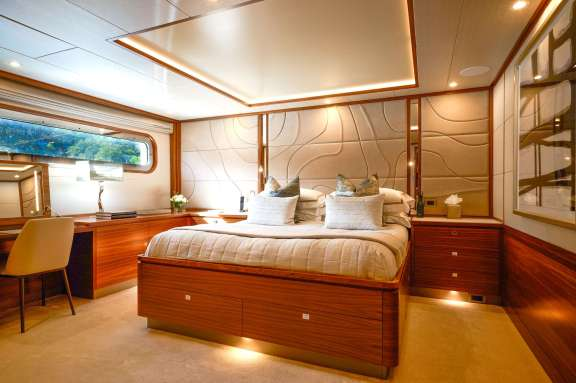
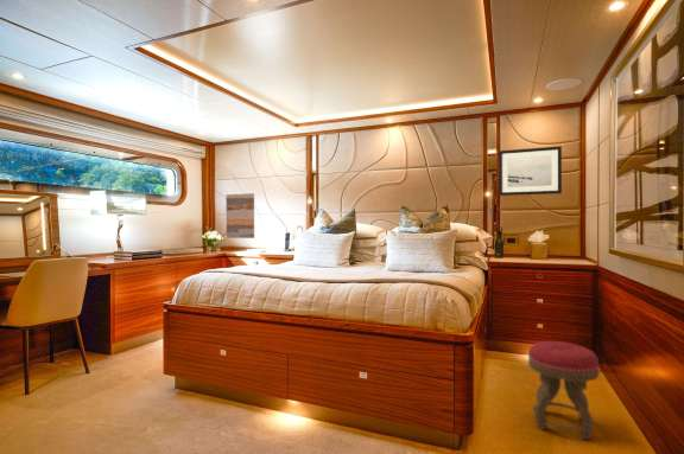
+ wall art [498,145,563,197]
+ stool [527,340,601,441]
+ wall art [224,192,255,239]
